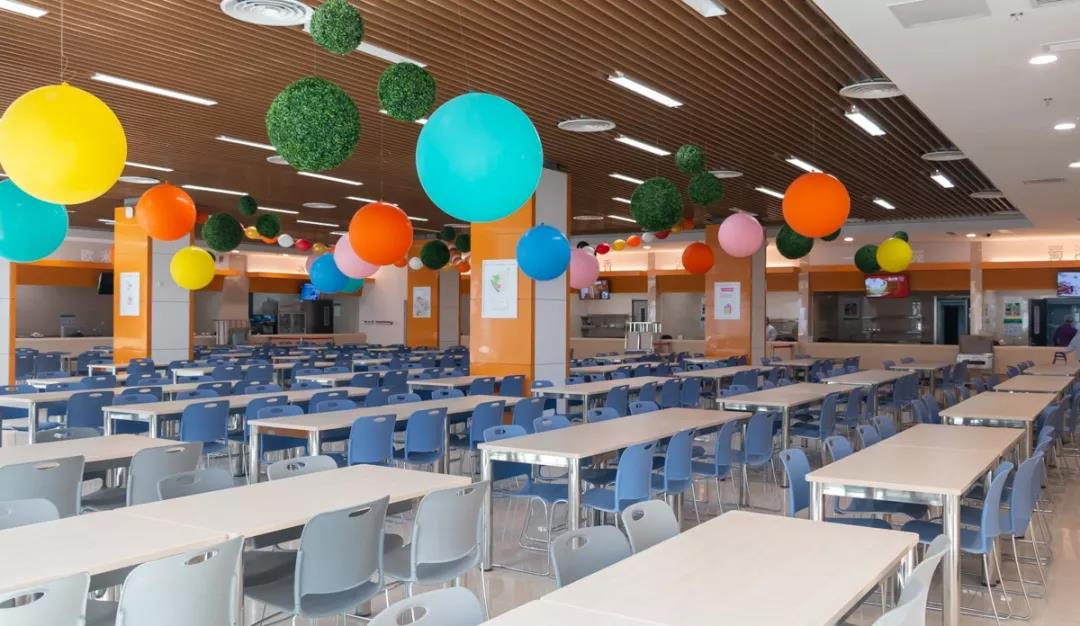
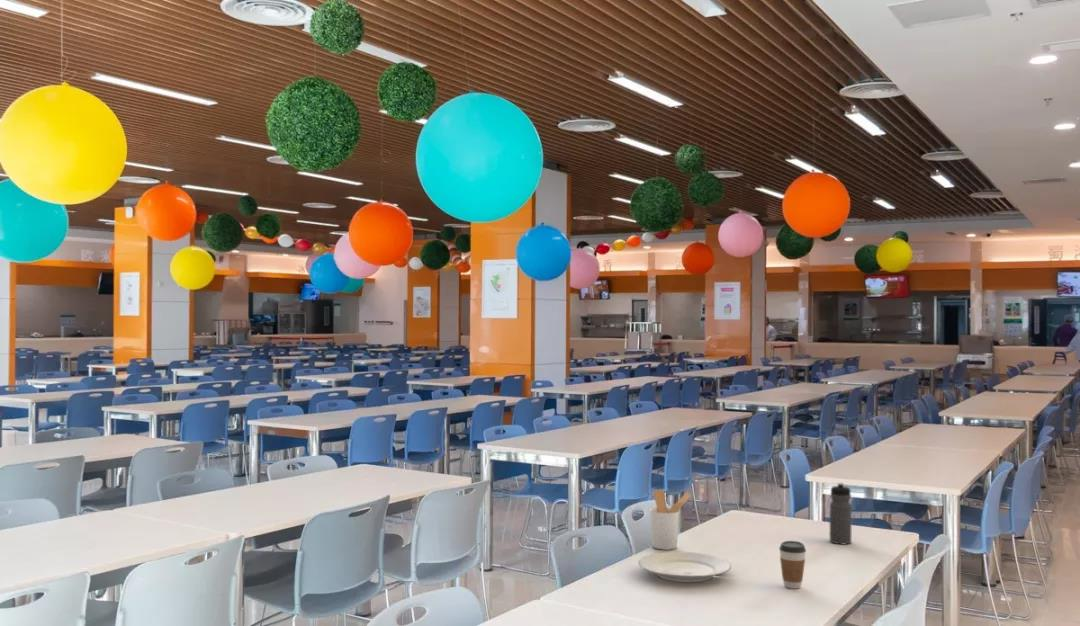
+ plate [638,551,732,583]
+ water bottle [829,482,853,545]
+ utensil holder [649,488,692,551]
+ coffee cup [778,540,807,589]
